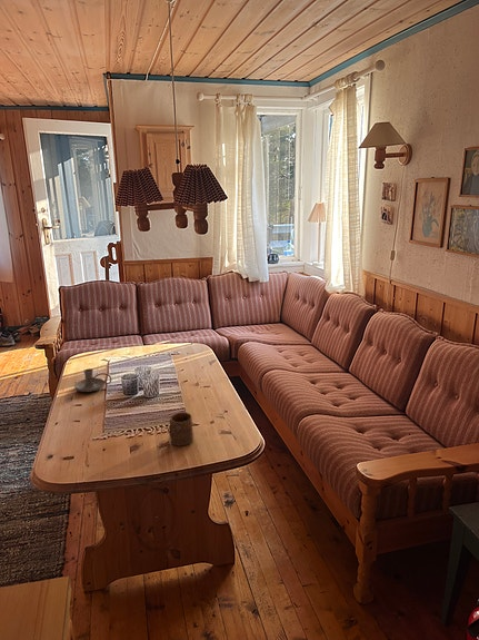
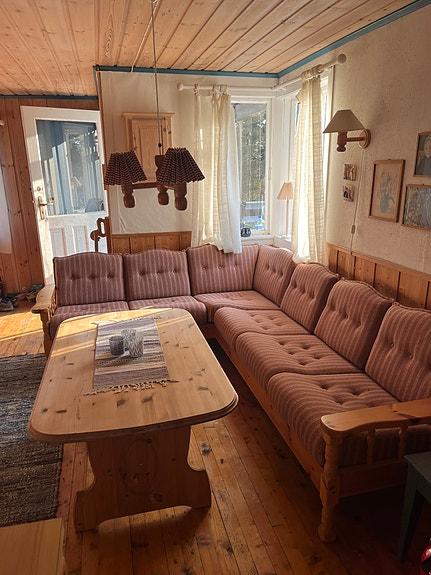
- cup [168,412,194,447]
- candle holder [73,367,112,393]
